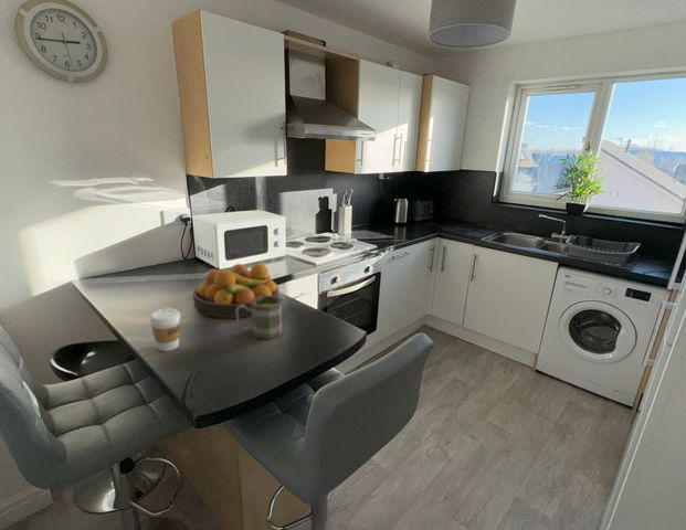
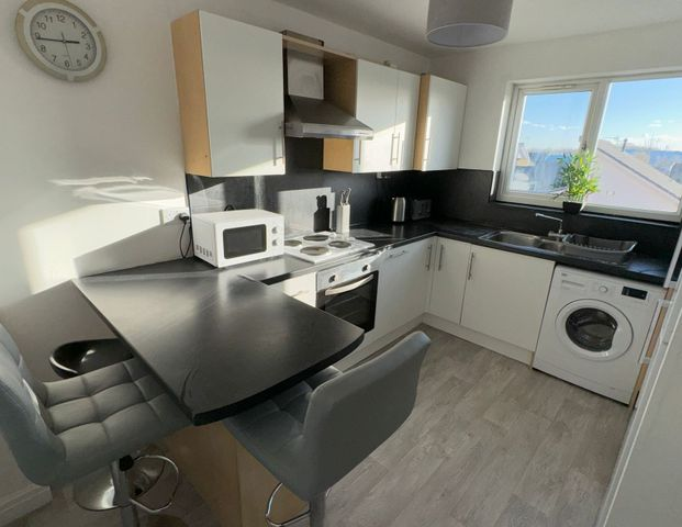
- mug [235,295,284,340]
- fruit bowl [192,262,281,319]
- coffee cup [148,307,181,352]
